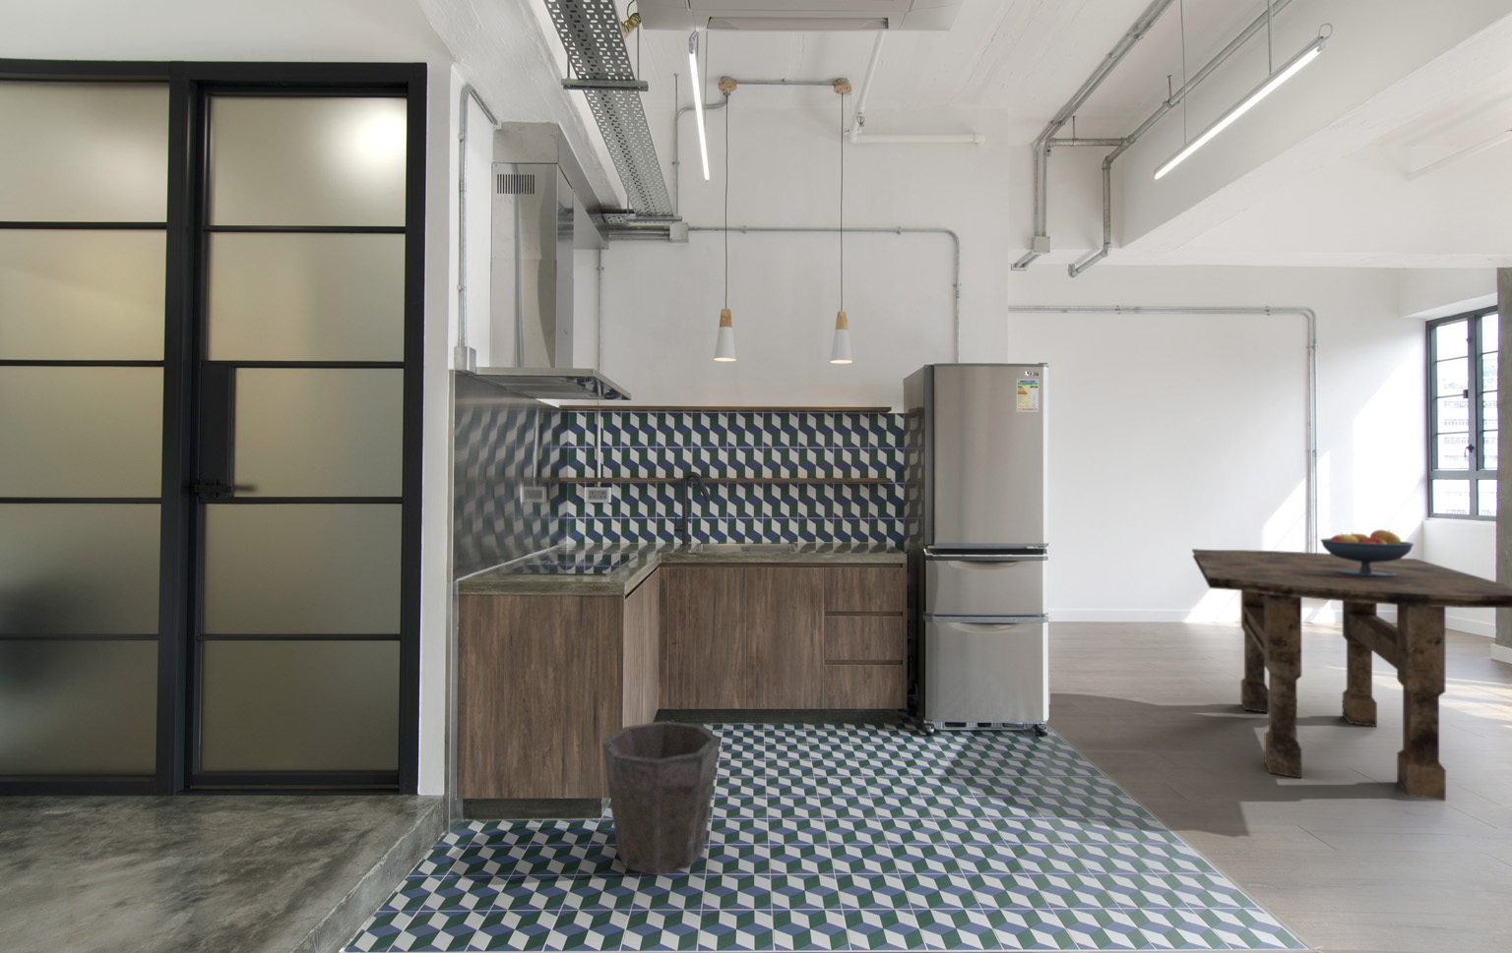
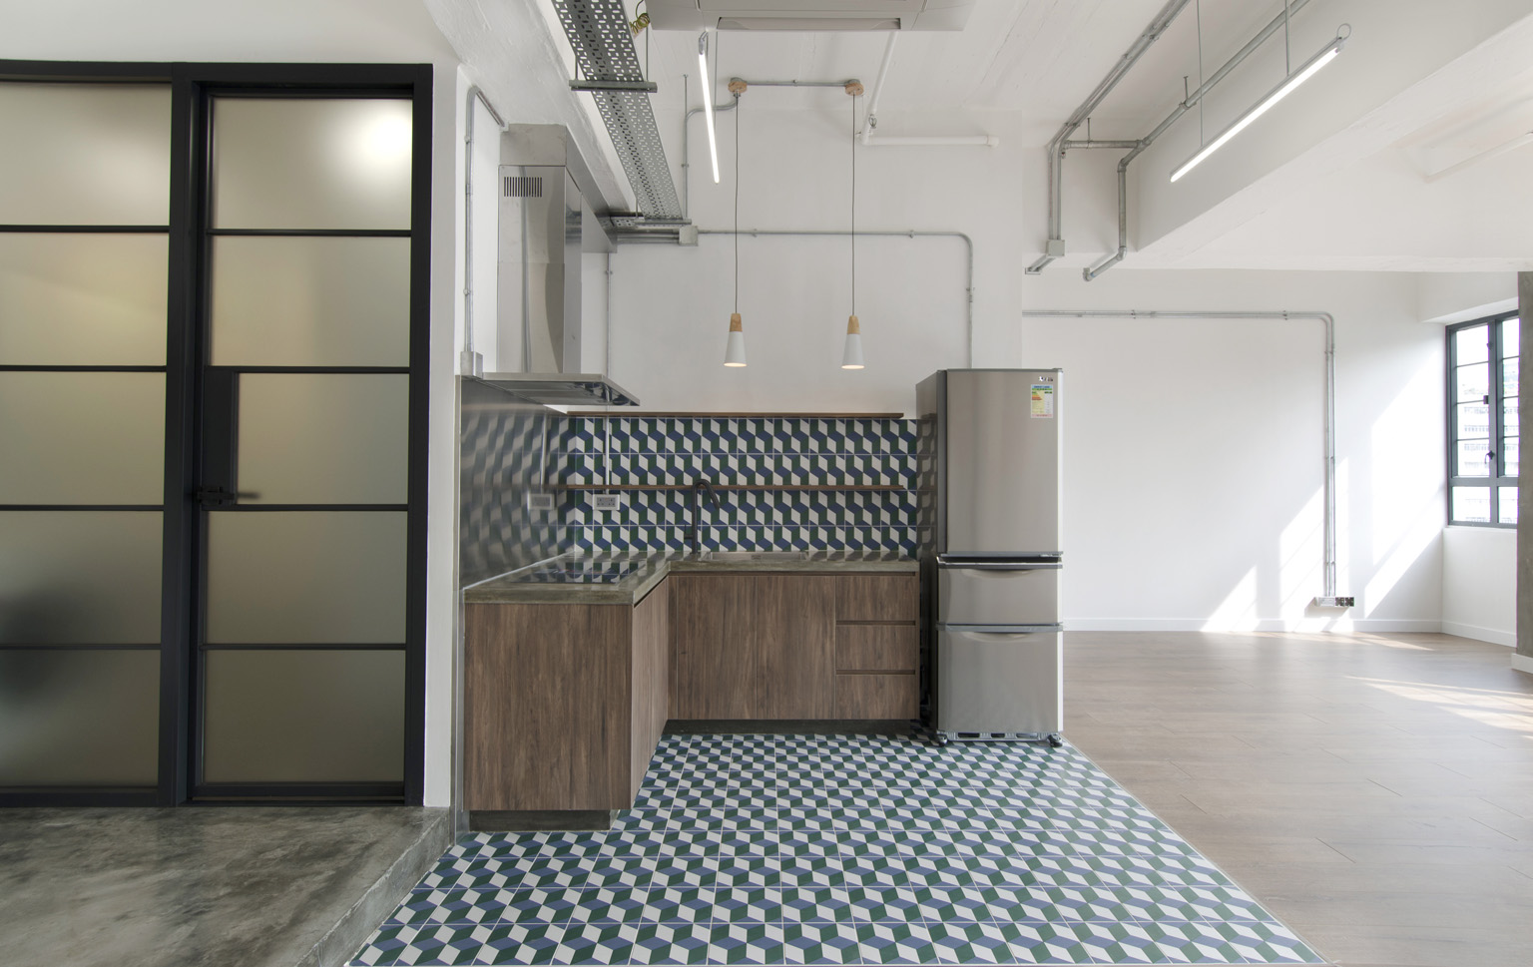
- waste bin [601,720,722,876]
- dining table [1191,548,1512,801]
- fruit bowl [1319,529,1414,576]
